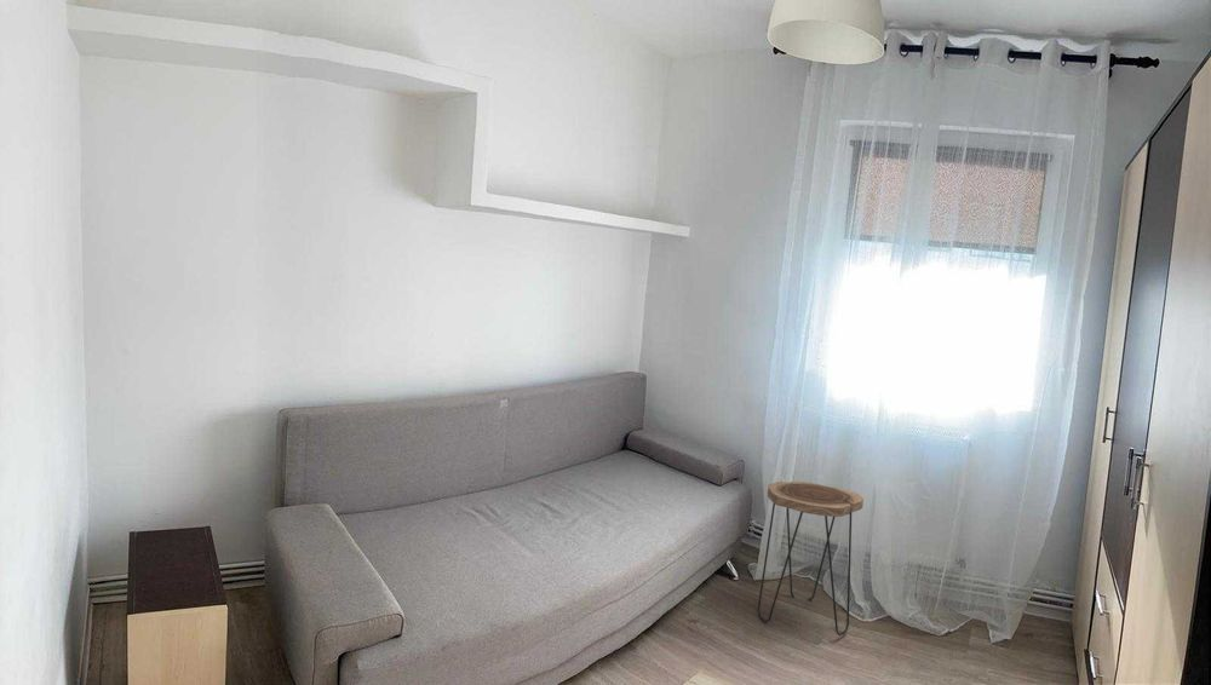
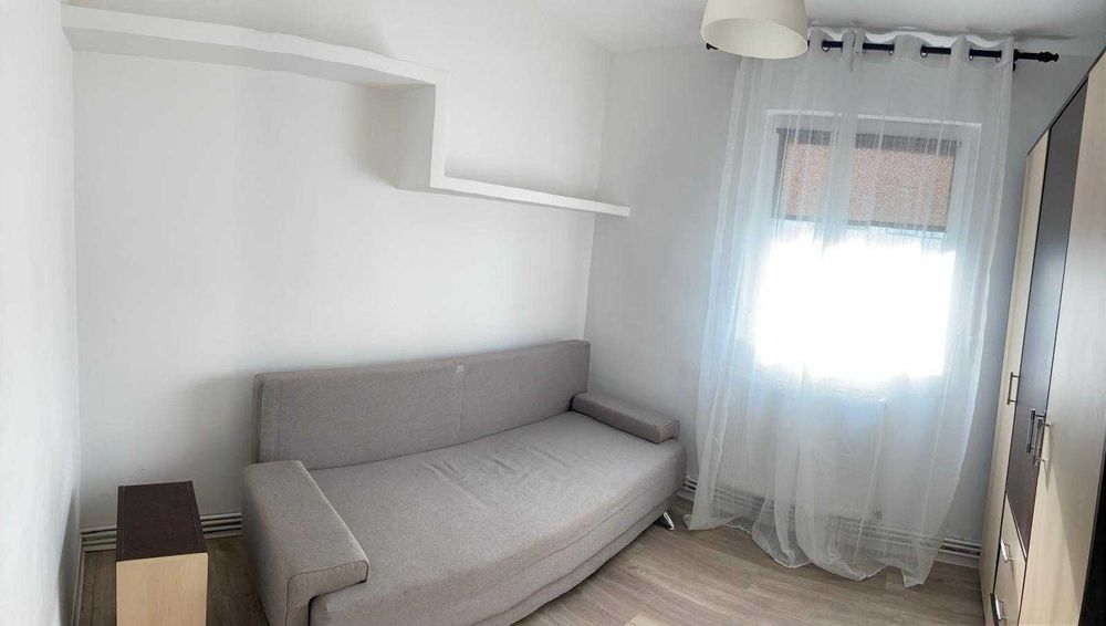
- side table [757,480,865,637]
